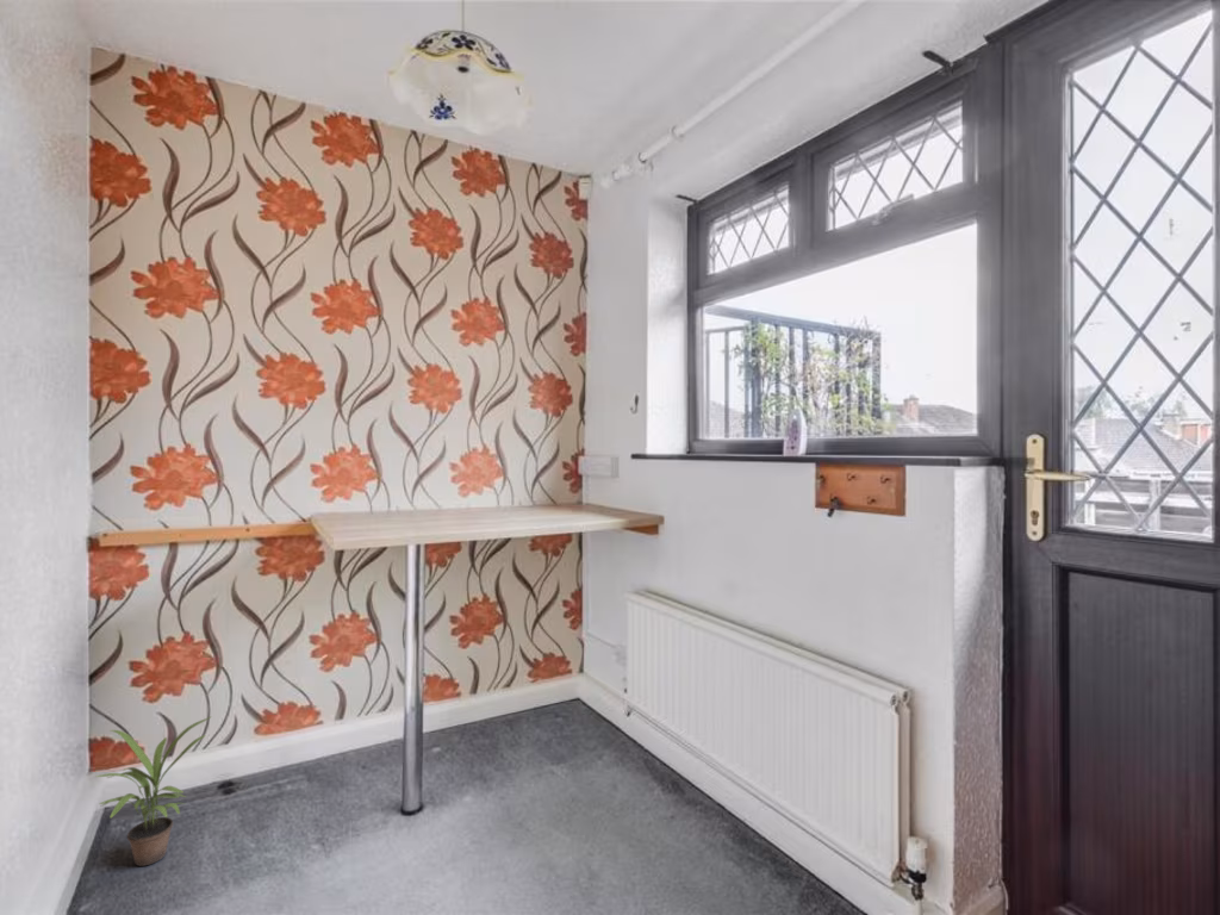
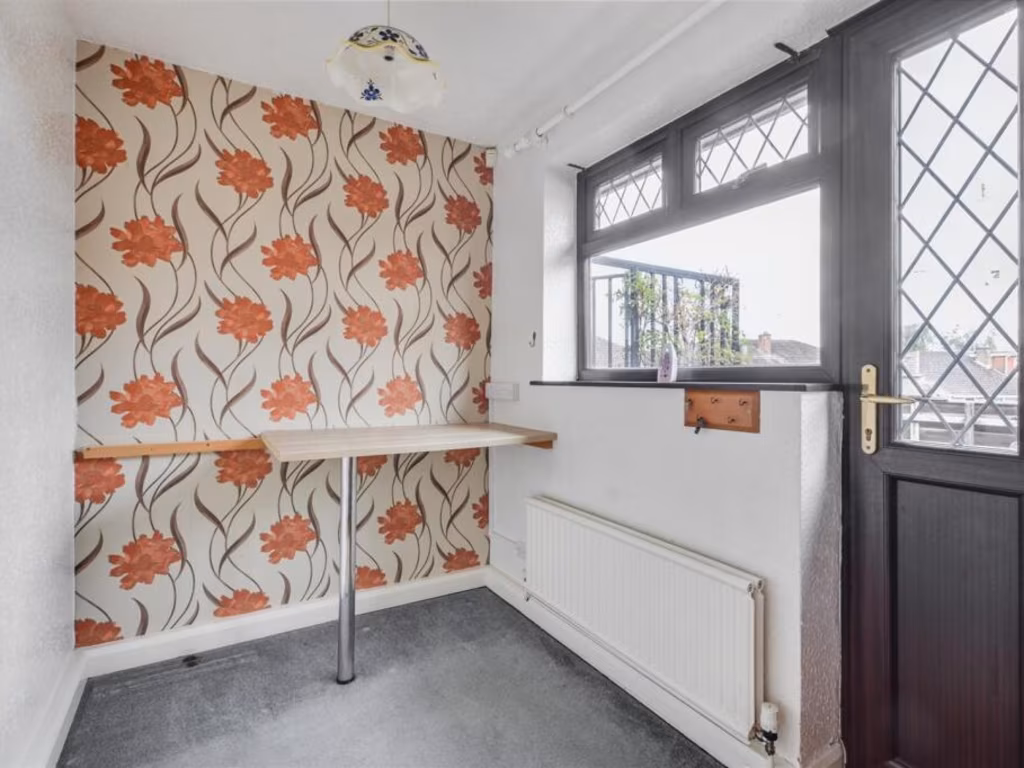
- potted plant [95,715,213,867]
